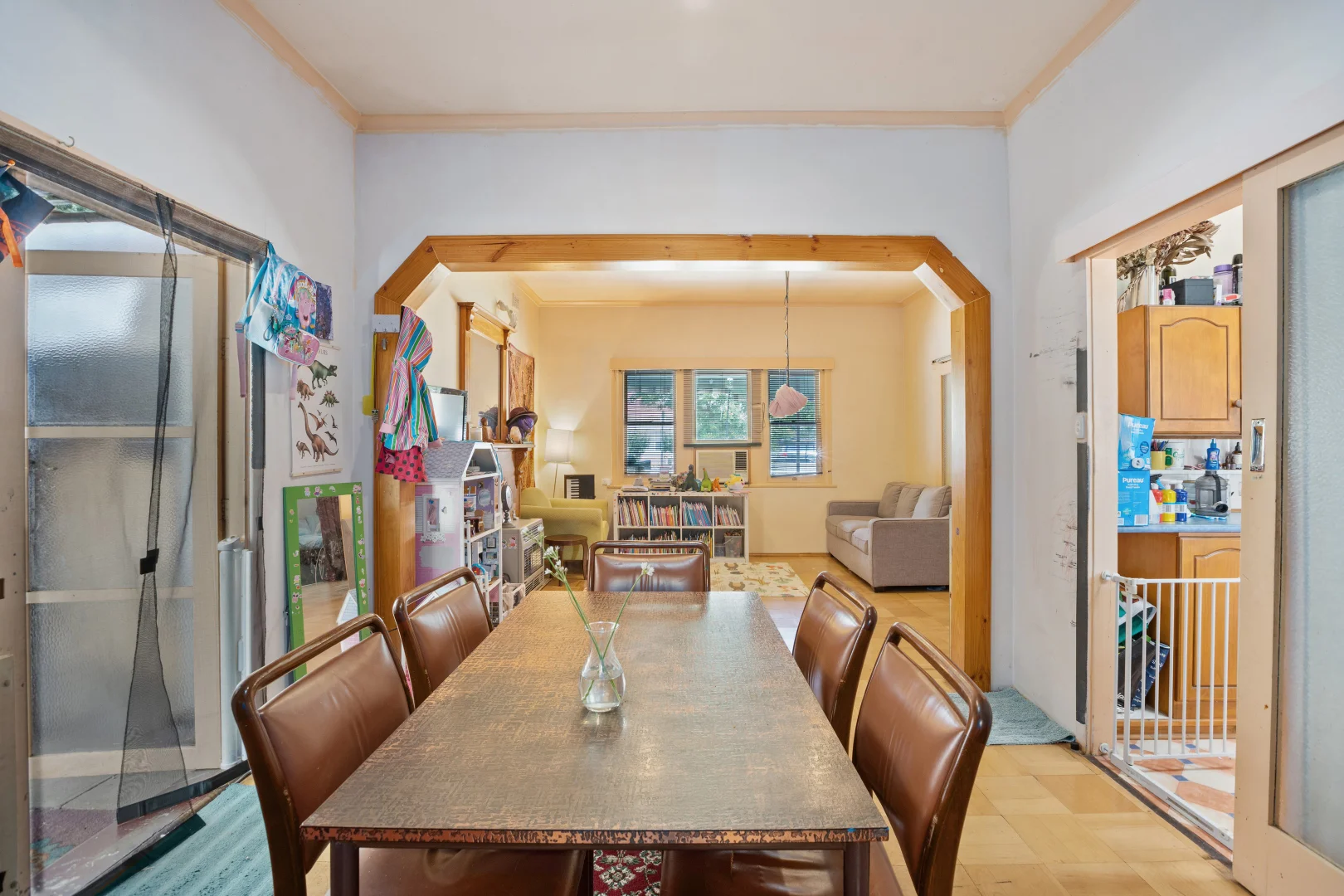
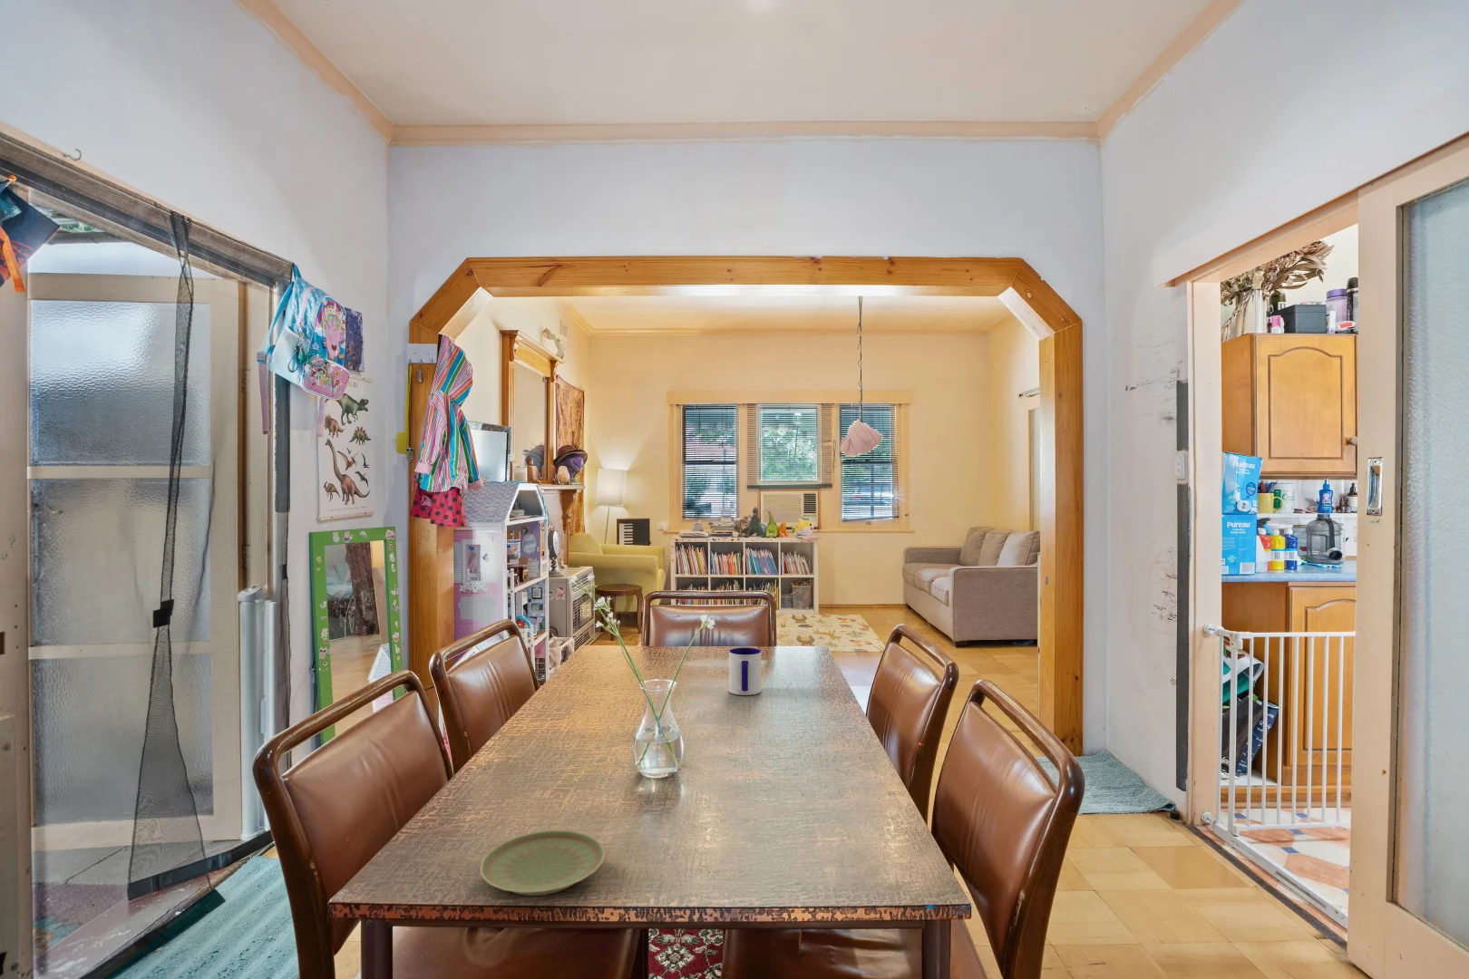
+ mug [728,647,763,696]
+ plate [479,829,606,897]
